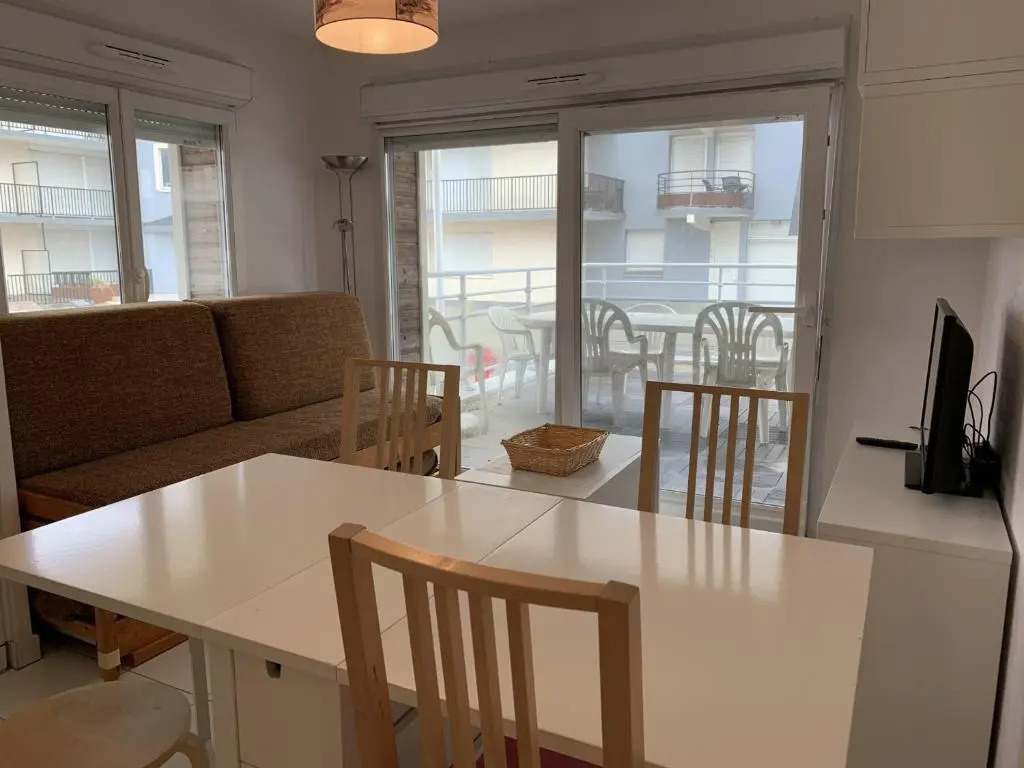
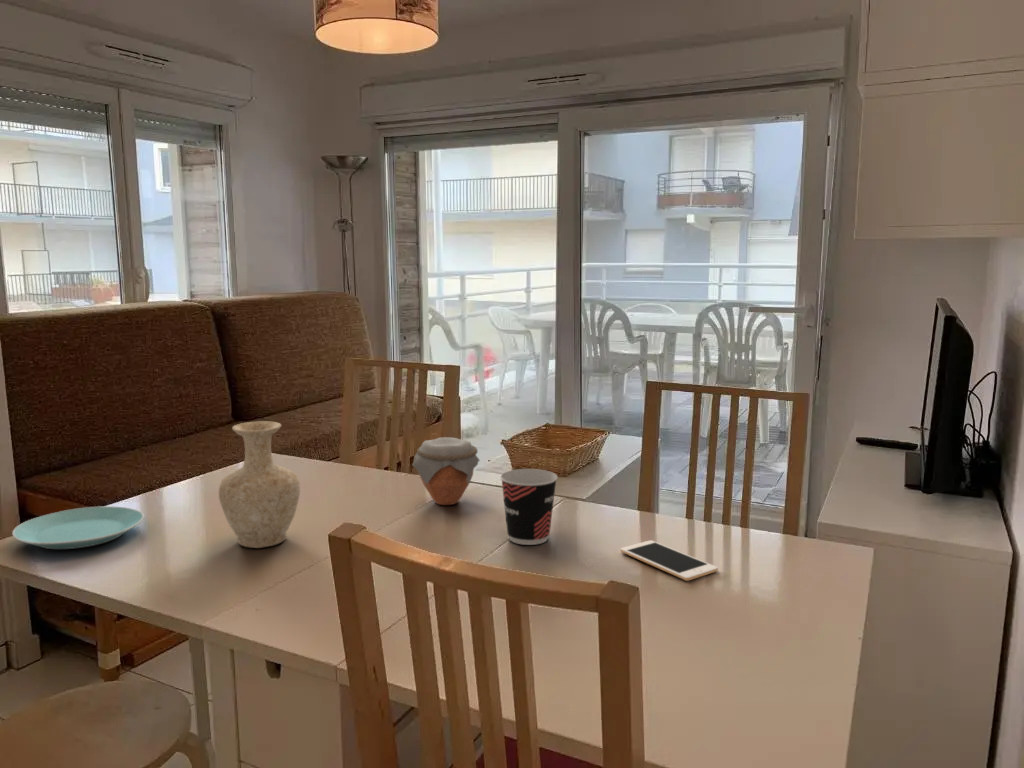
+ plate [11,505,145,550]
+ jar [411,436,481,506]
+ cup [499,468,559,546]
+ vase [218,420,301,549]
+ cell phone [620,539,719,582]
